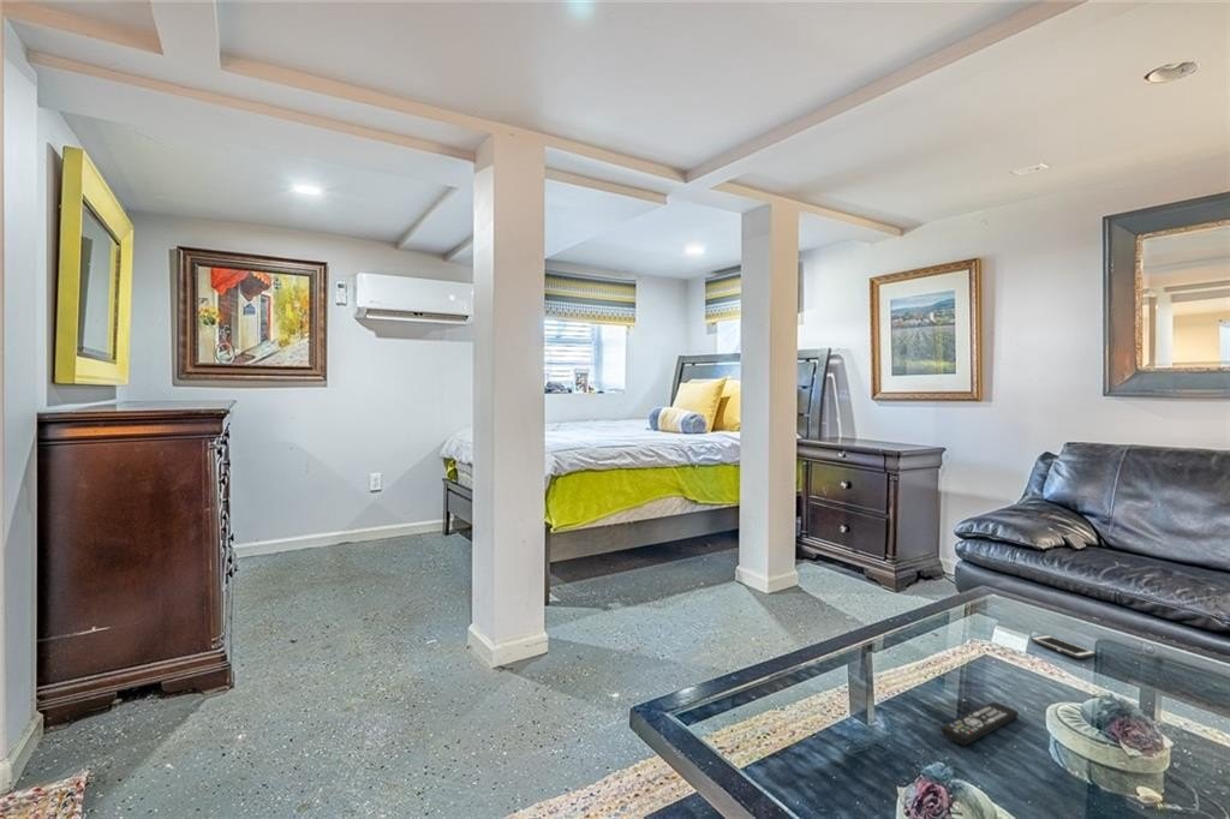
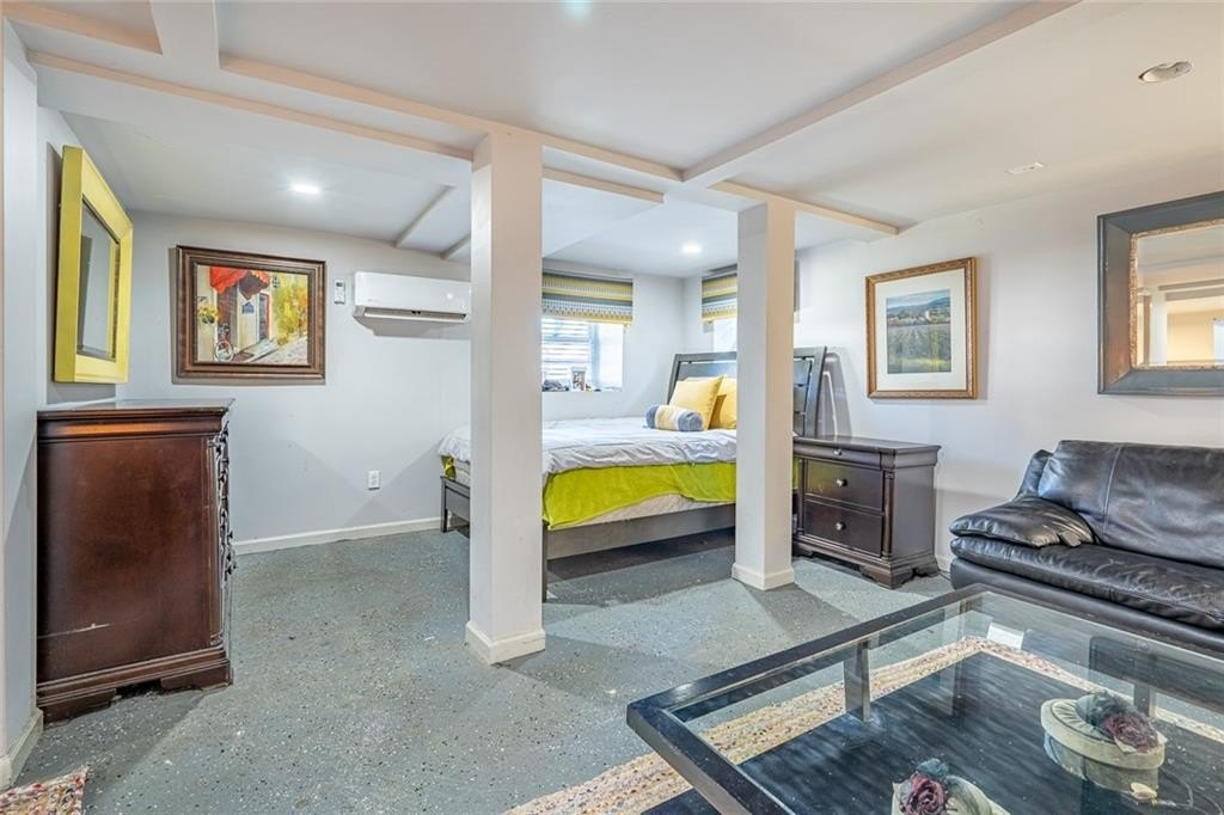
- cell phone [1029,634,1097,659]
- remote control [939,701,1020,746]
